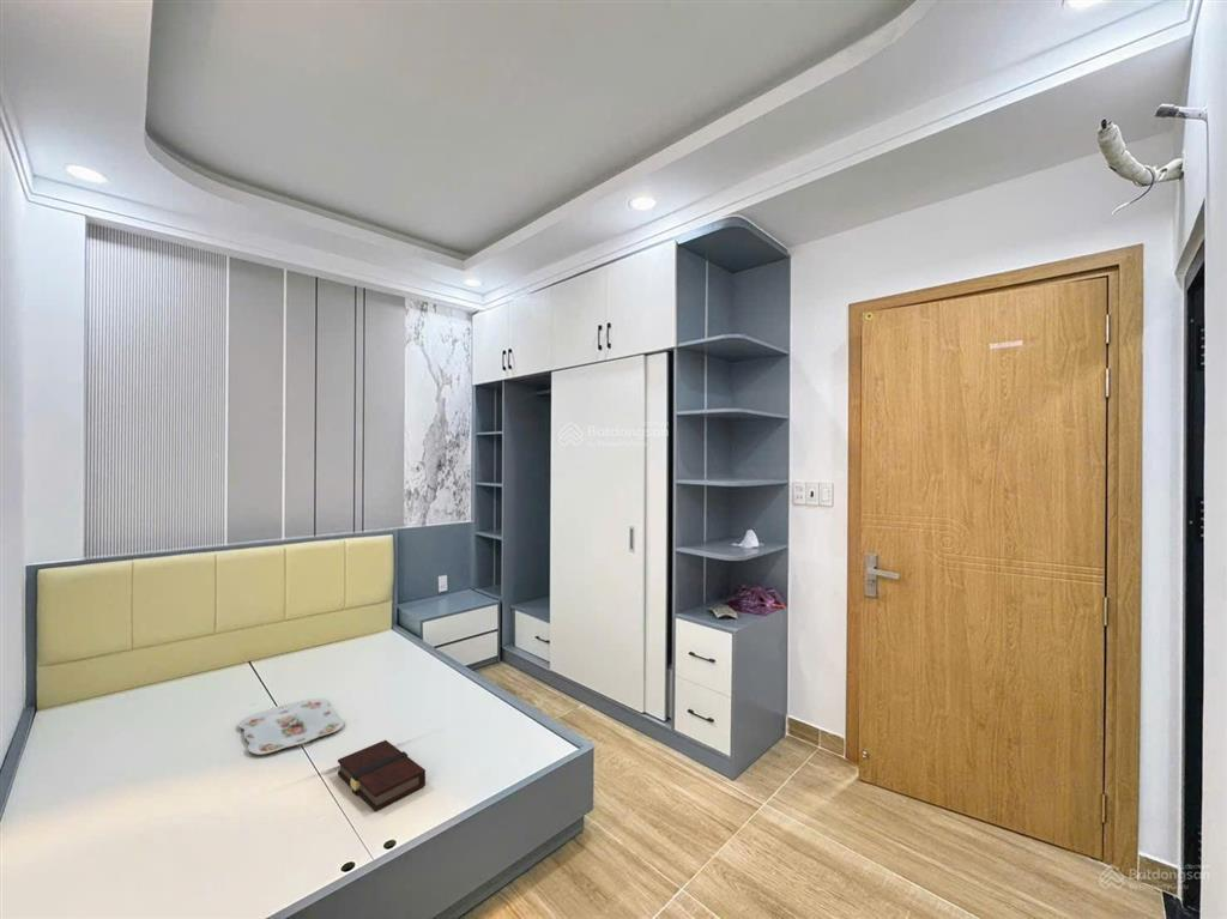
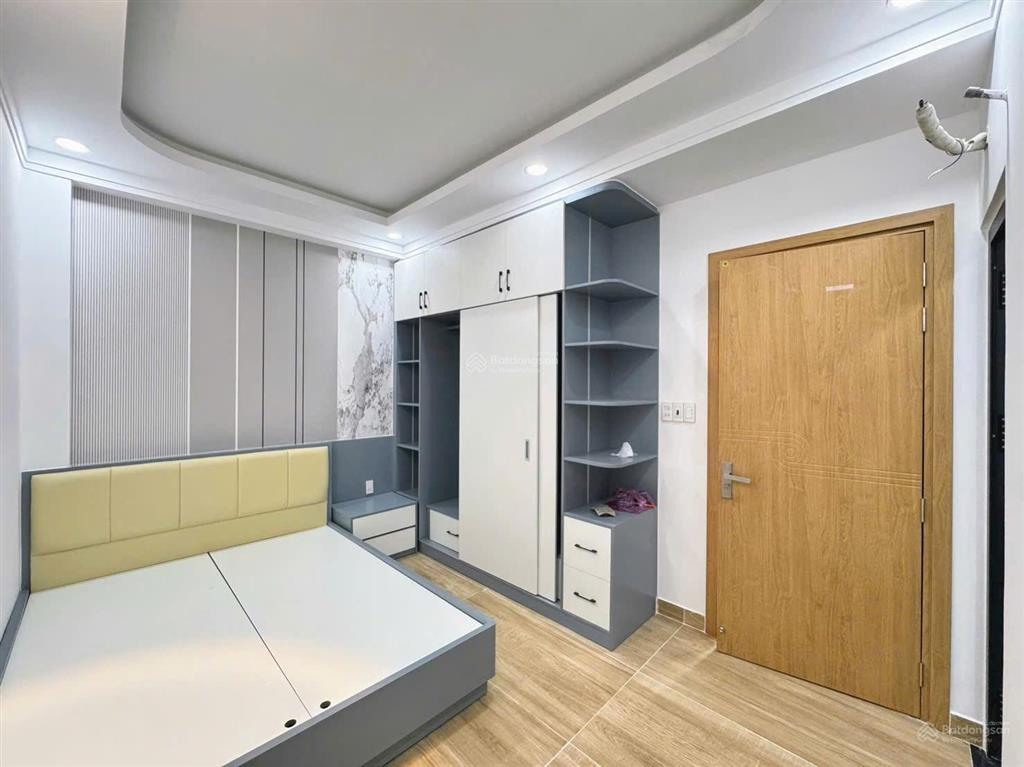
- serving tray [237,697,345,756]
- book [337,739,427,812]
